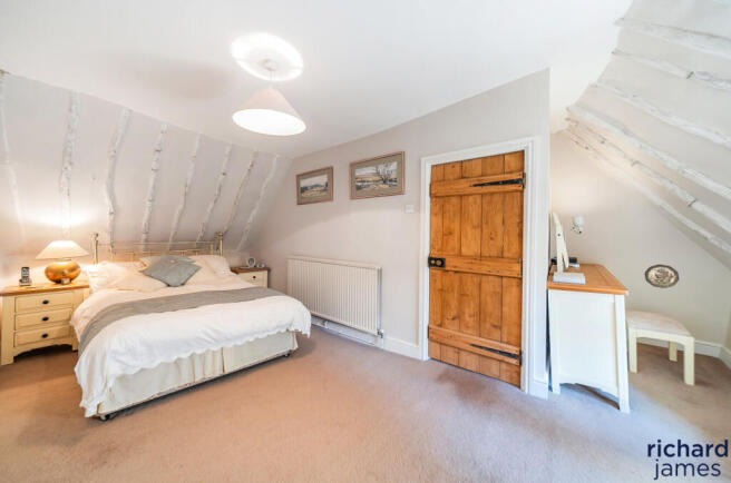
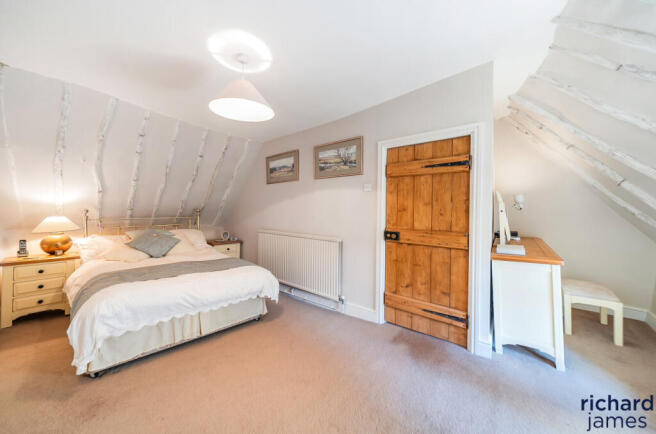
- decorative plate [644,264,681,289]
